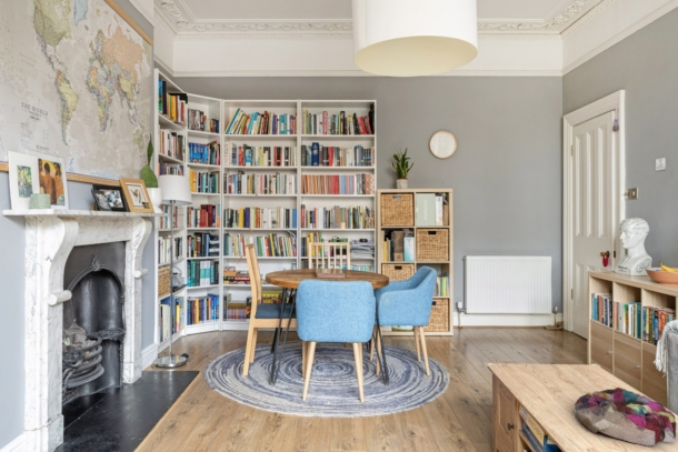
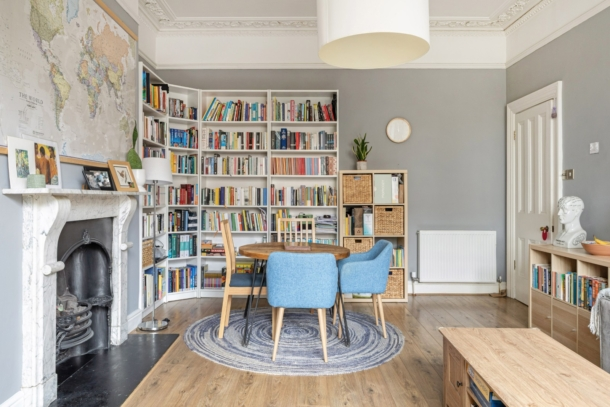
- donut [572,386,678,448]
